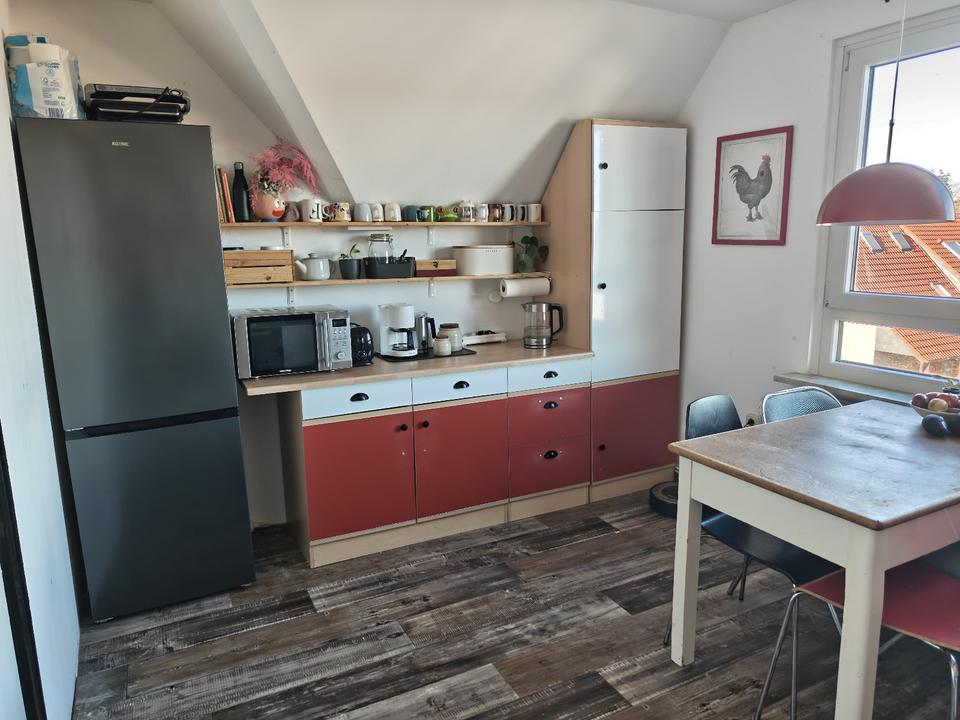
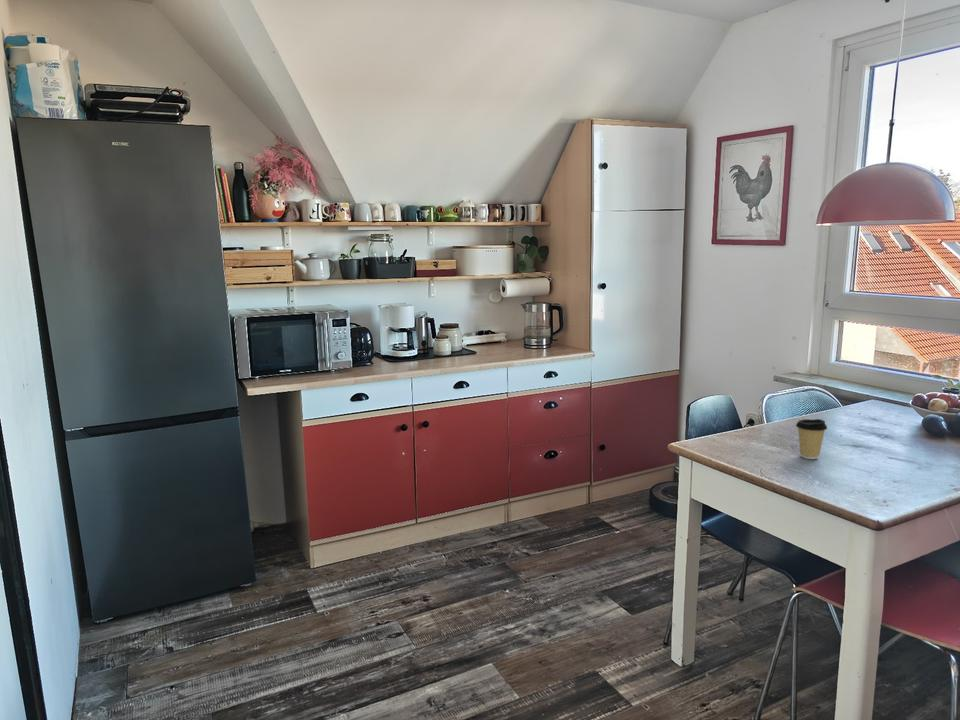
+ coffee cup [795,418,828,460]
